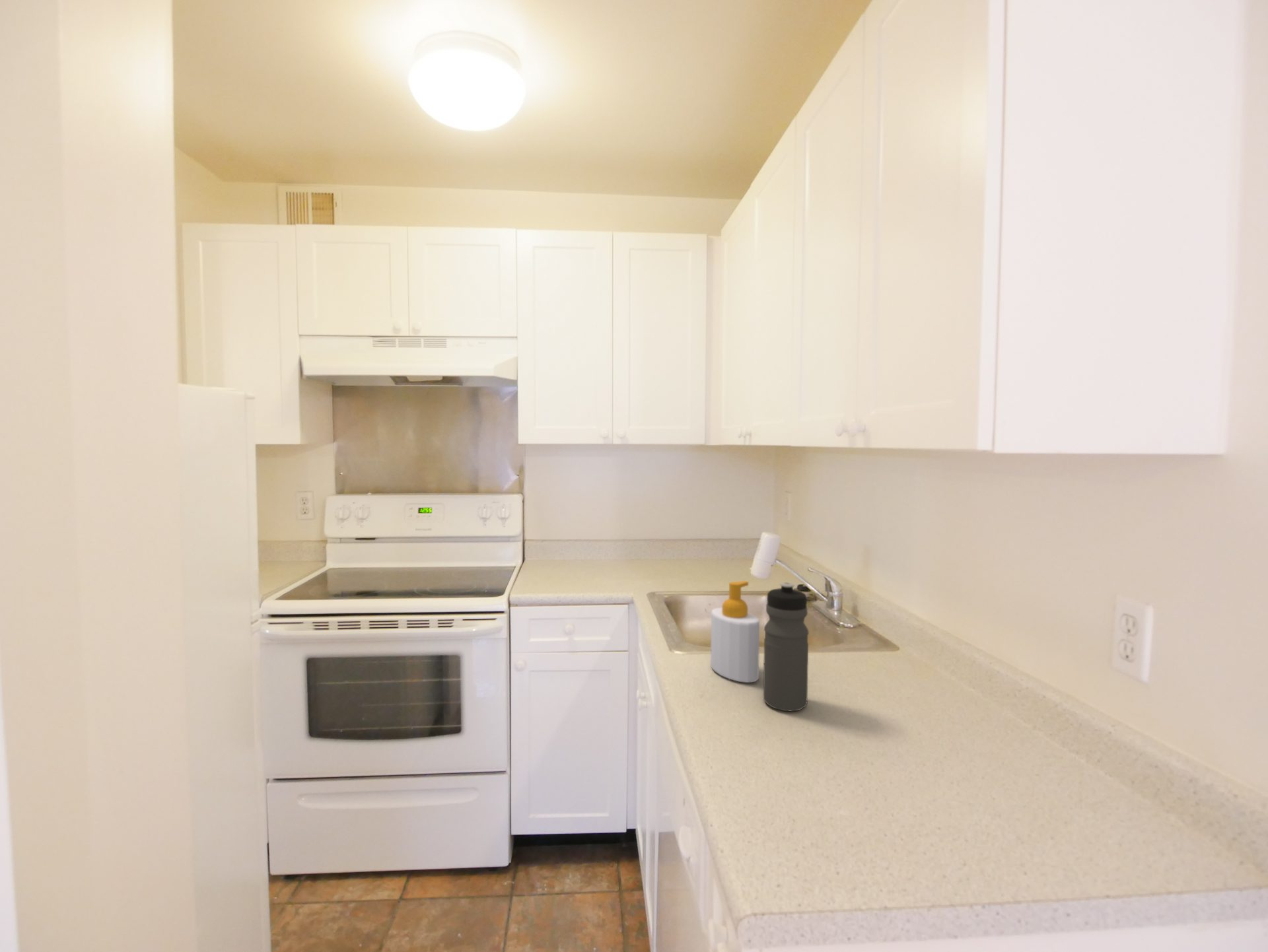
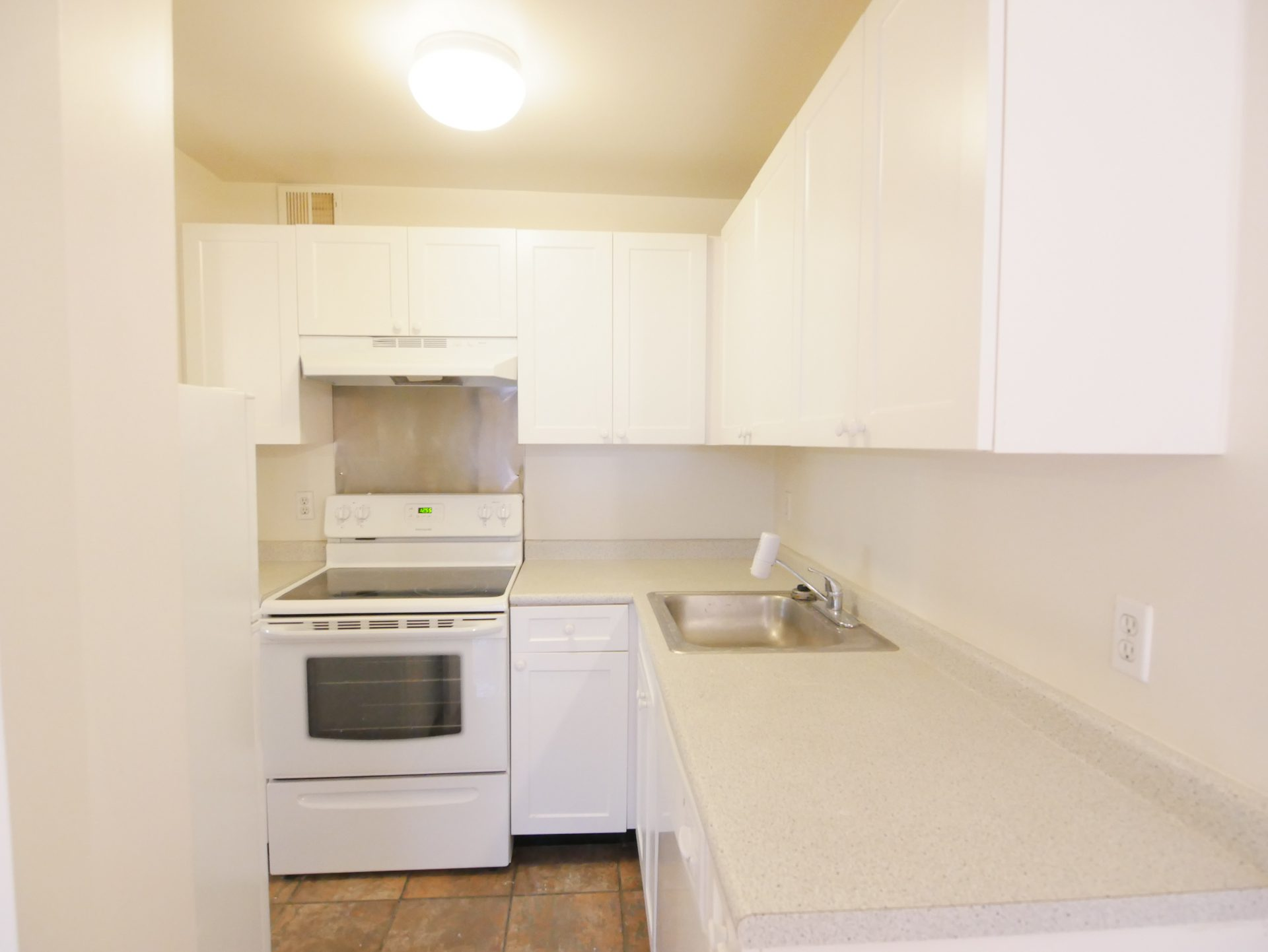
- soap bottle [710,580,760,683]
- water bottle [763,582,810,712]
